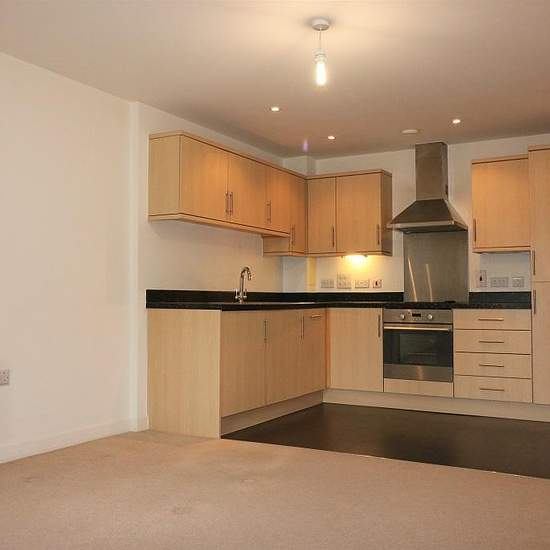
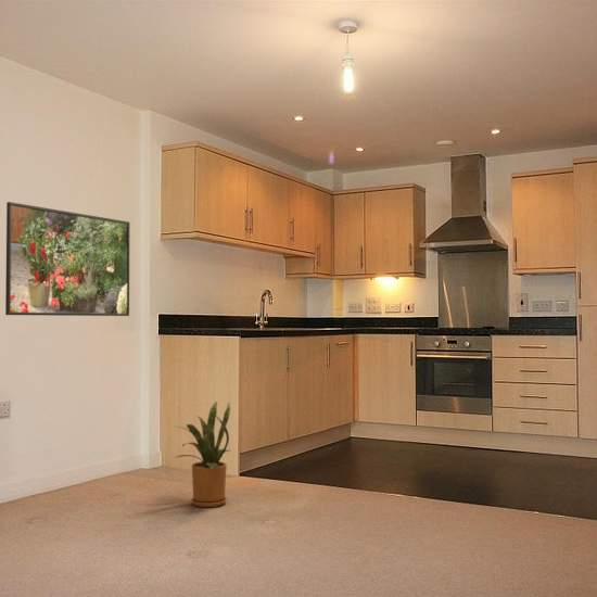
+ house plant [170,401,231,508]
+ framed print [4,201,131,317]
